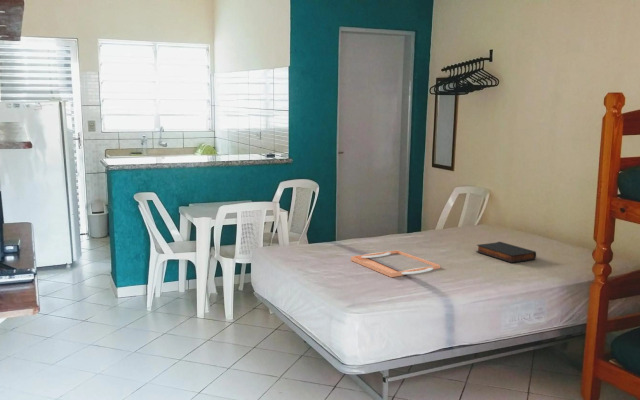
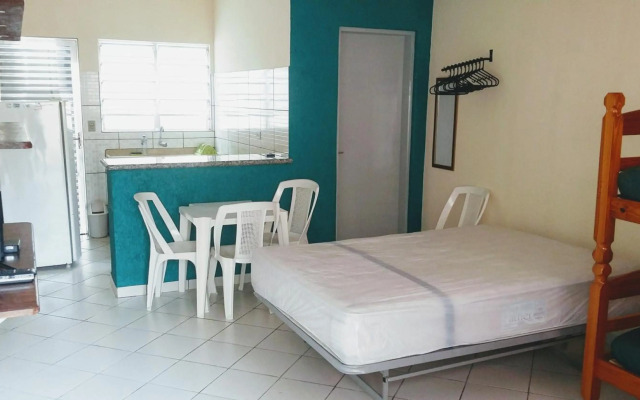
- serving tray [350,249,441,278]
- book [475,241,537,264]
